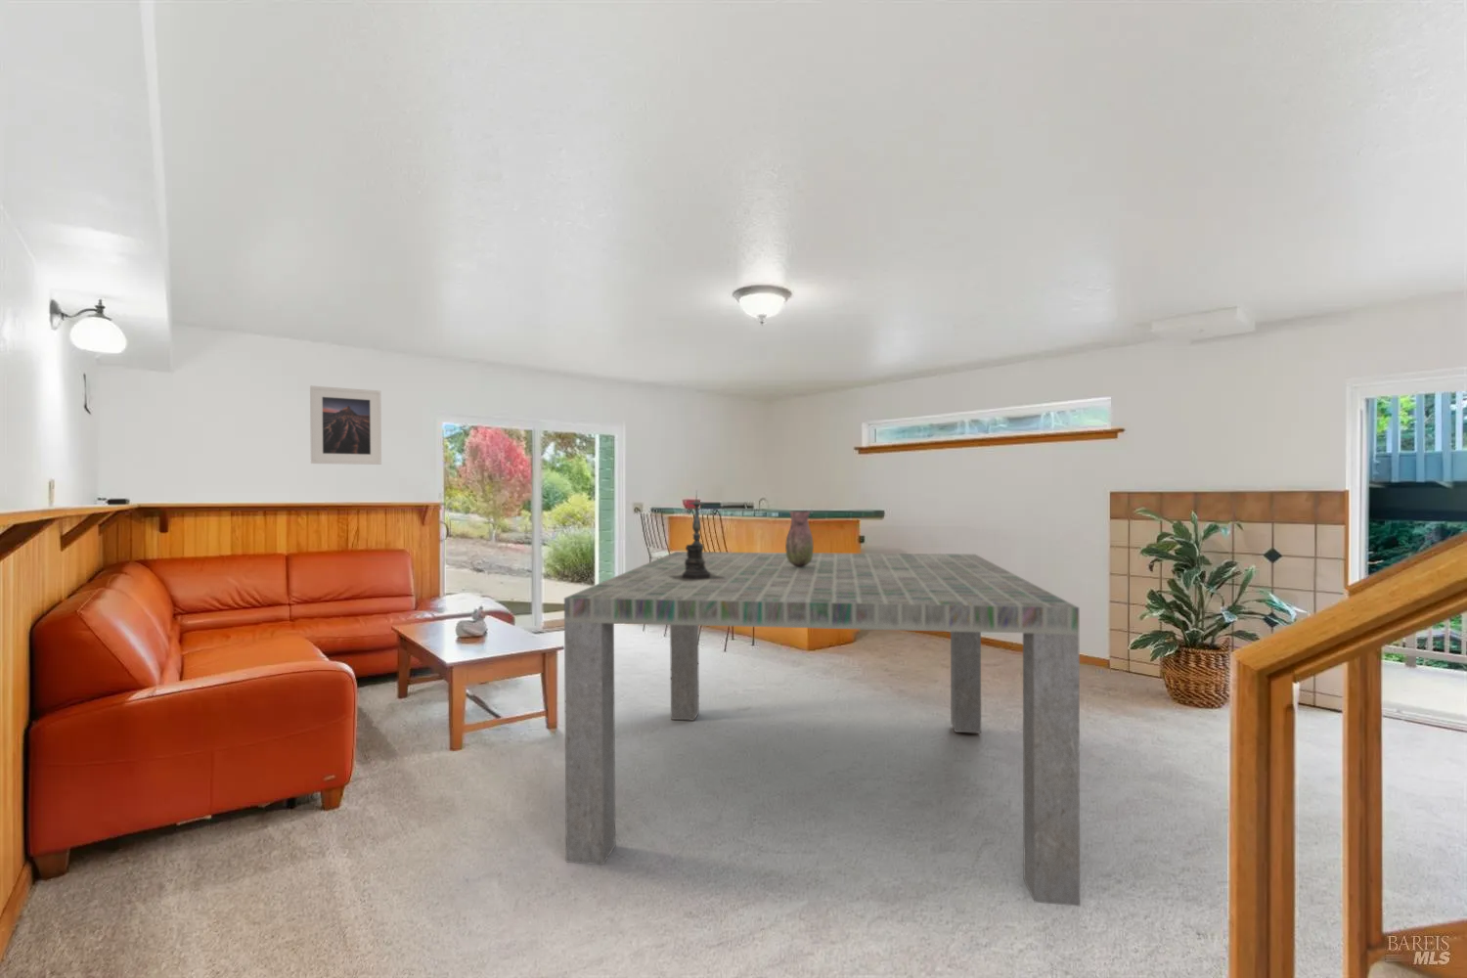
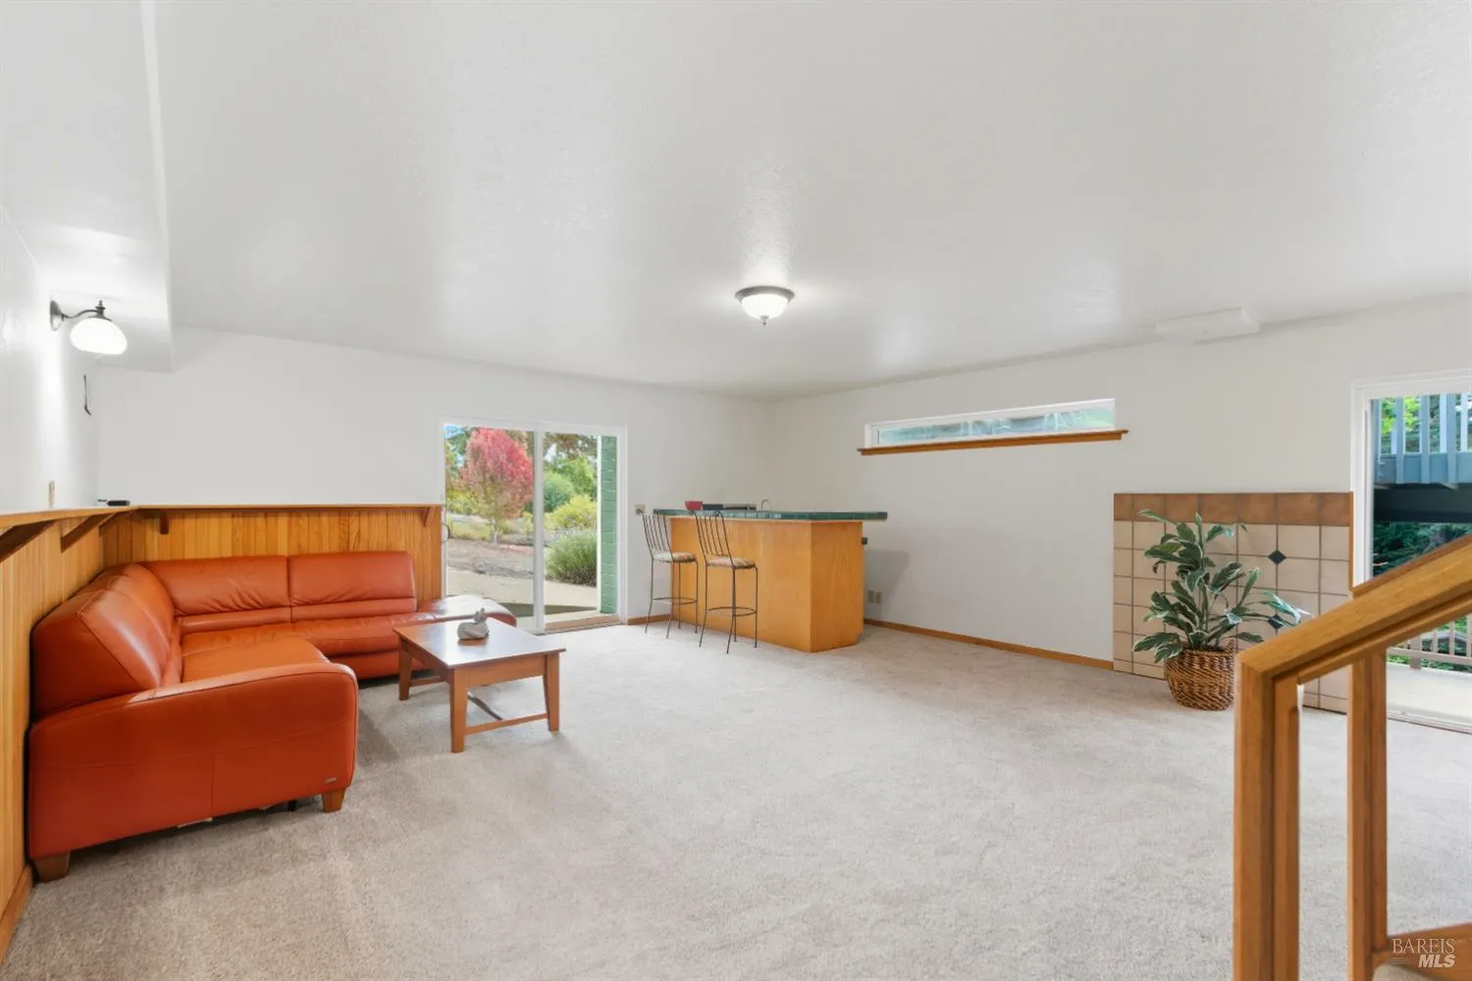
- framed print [309,385,382,465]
- vase [785,510,814,568]
- dining table [563,550,1081,907]
- candle holder [669,489,725,581]
